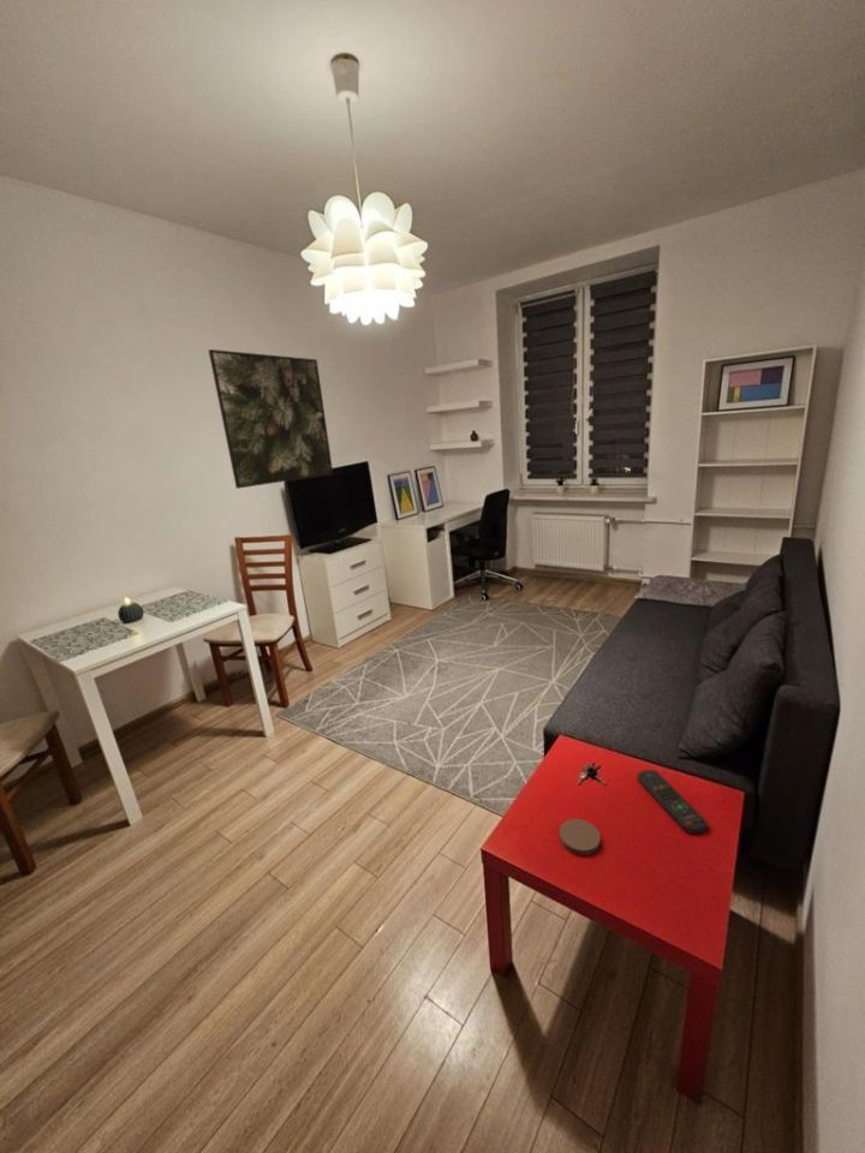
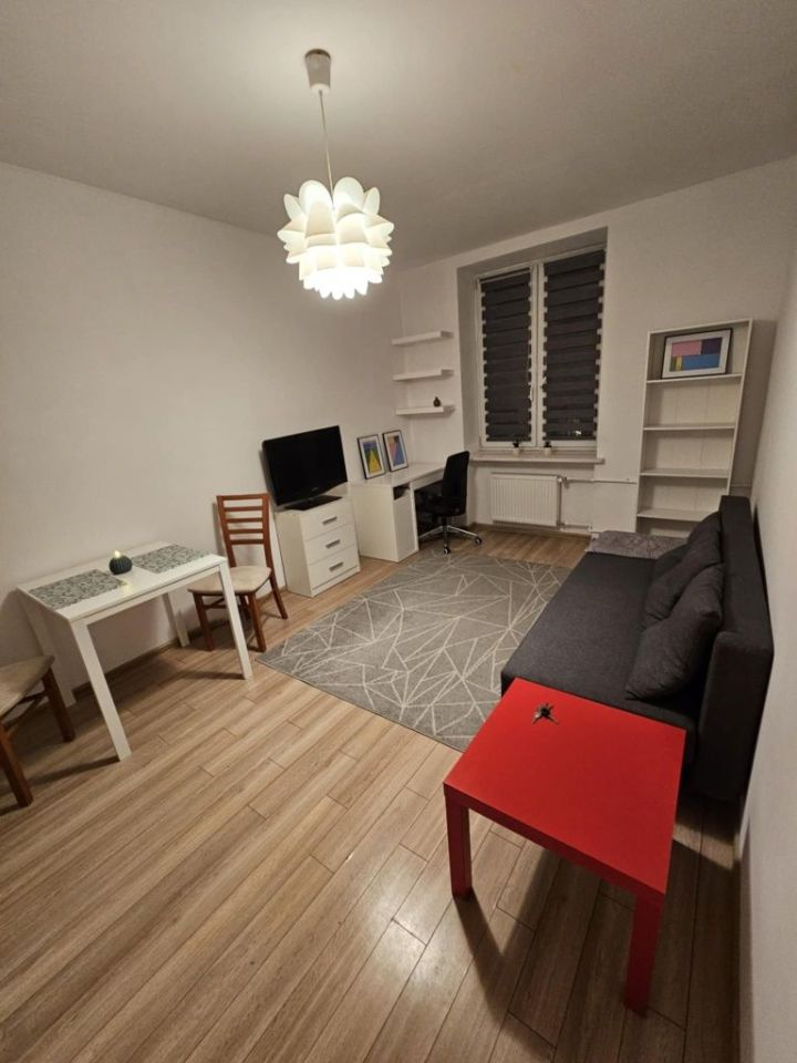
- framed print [208,348,334,490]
- remote control [636,769,709,835]
- coaster [559,818,602,856]
